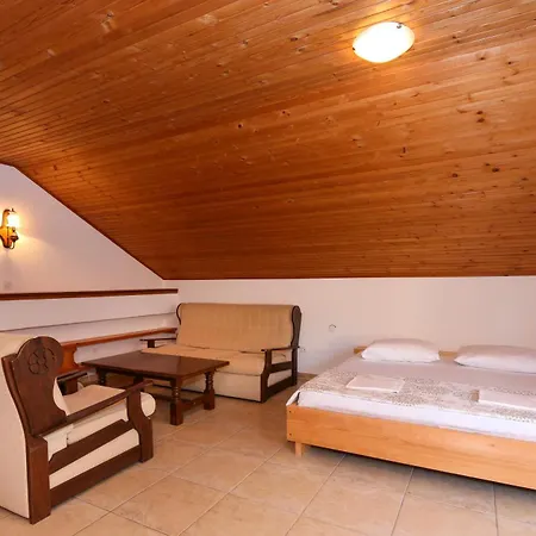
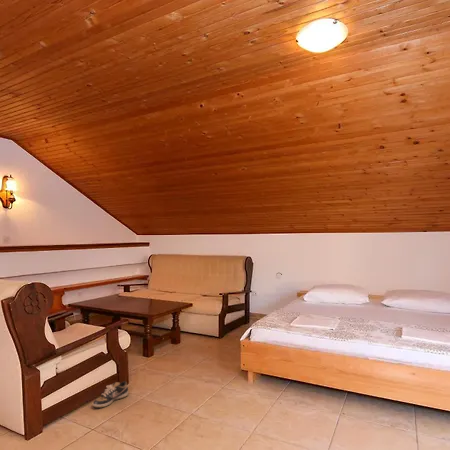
+ shoe [91,380,130,409]
